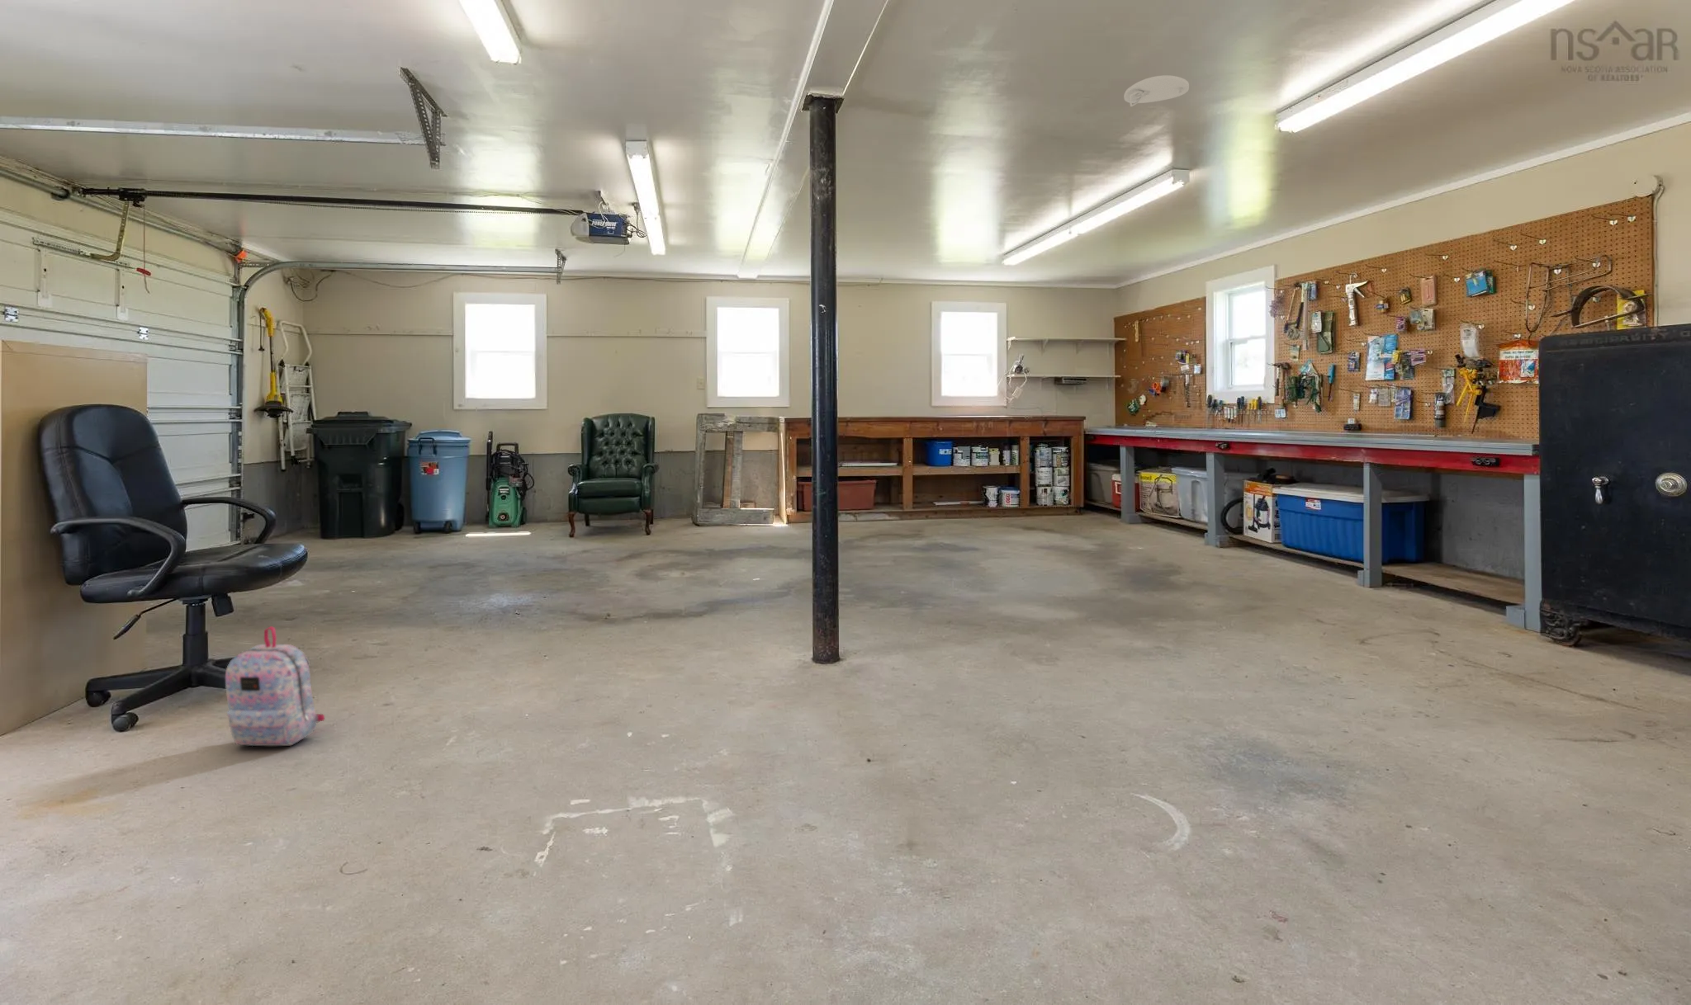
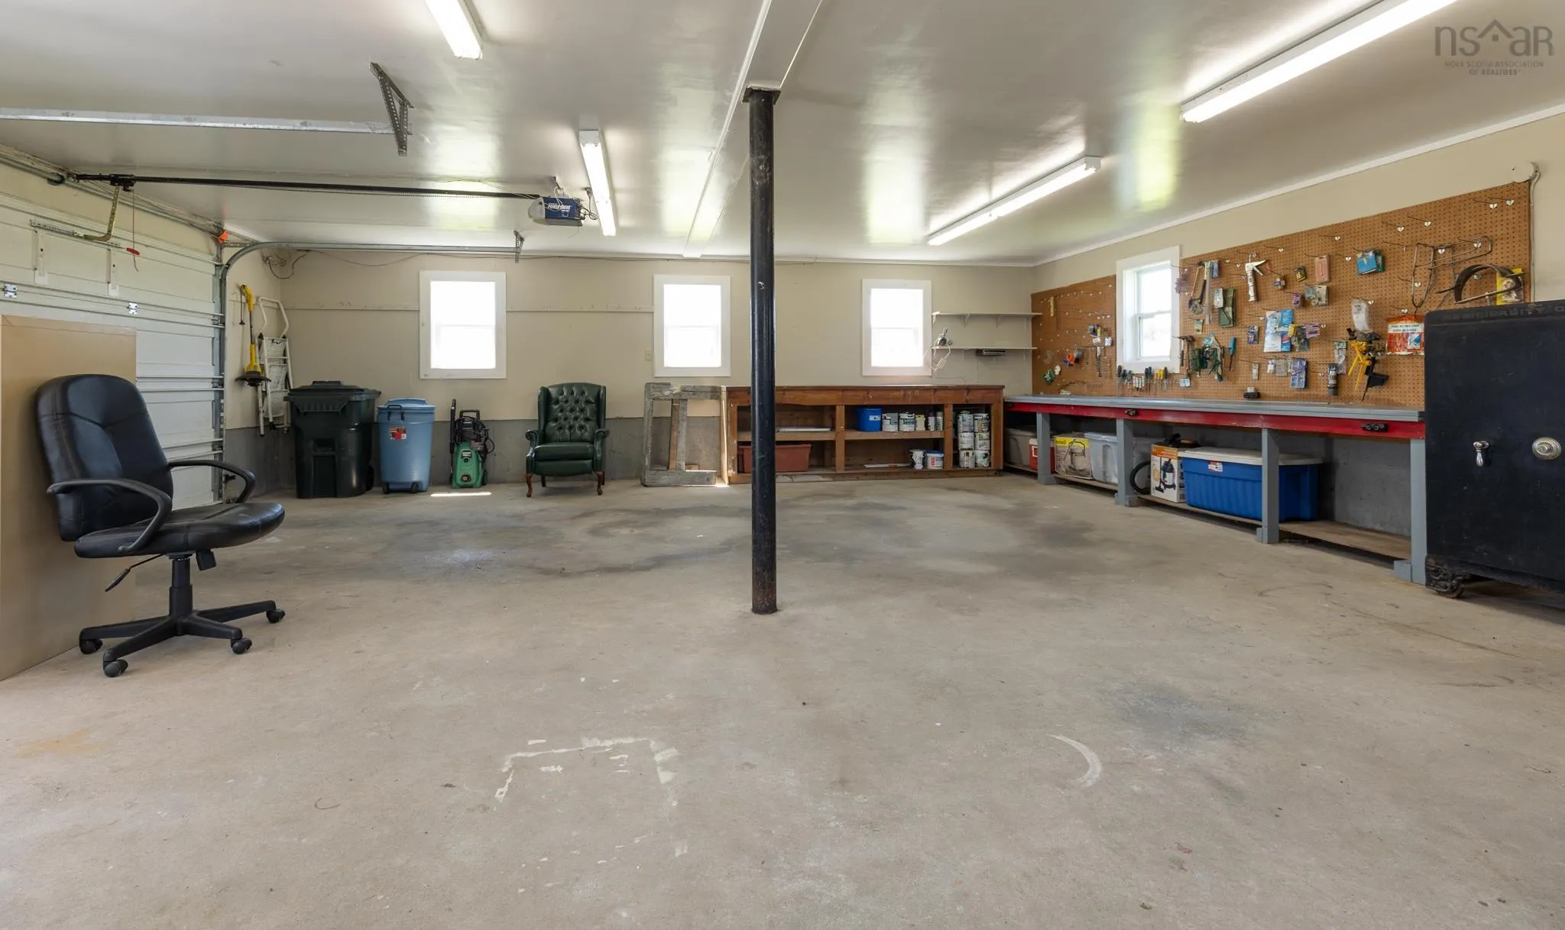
- smoke detector [1123,74,1190,108]
- backpack [225,626,326,747]
